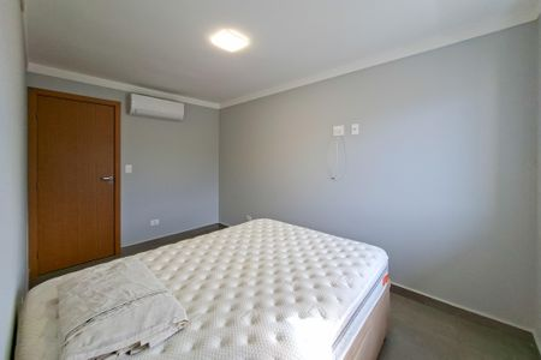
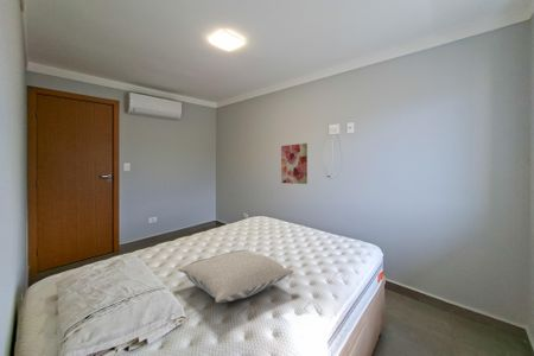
+ wall art [280,142,309,185]
+ pillow [177,249,294,304]
